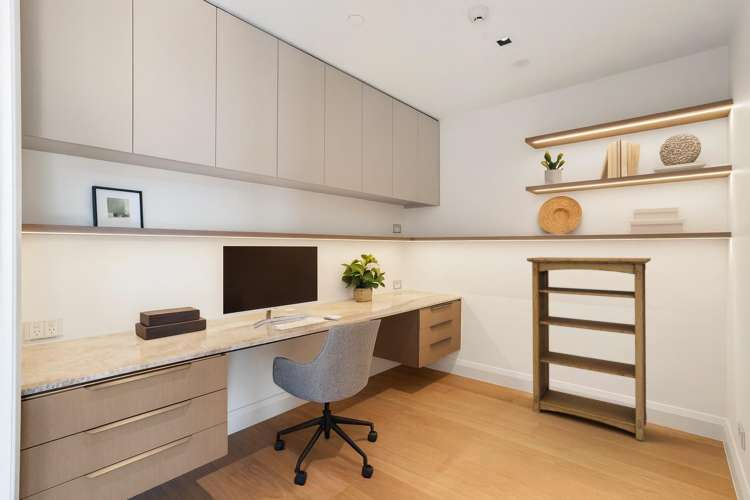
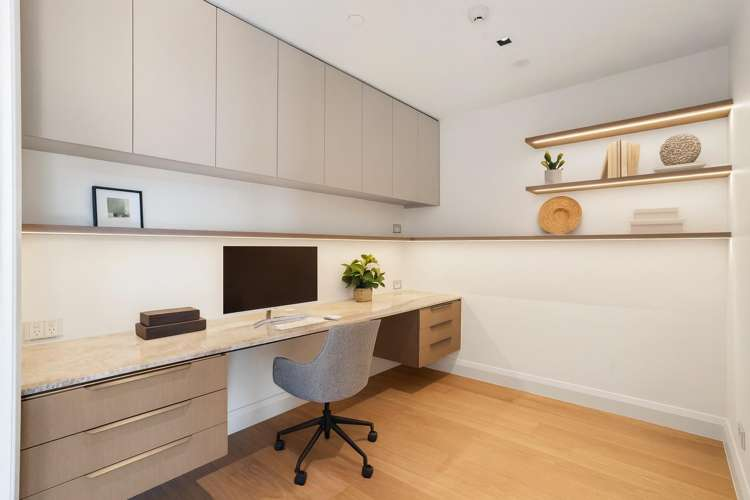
- bookshelf [526,256,652,442]
